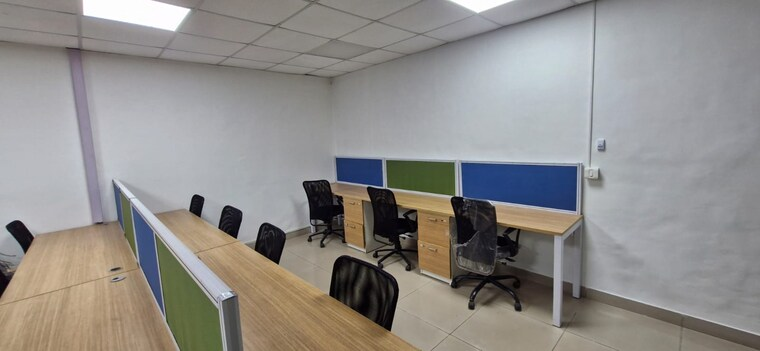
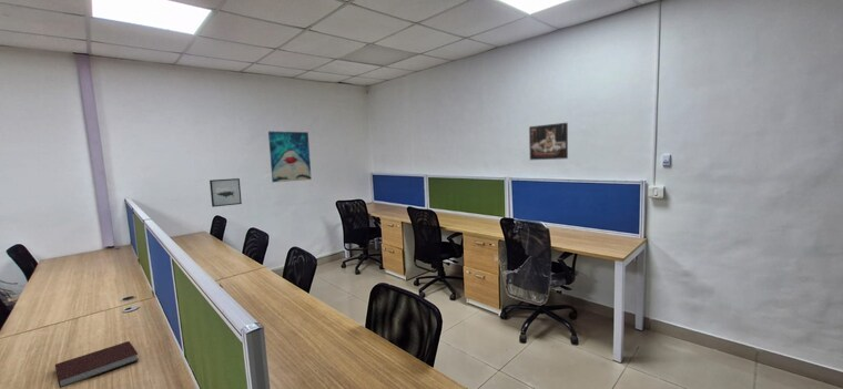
+ wall art [267,131,313,183]
+ notebook [54,340,140,389]
+ wall art [209,177,243,208]
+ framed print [528,122,569,161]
